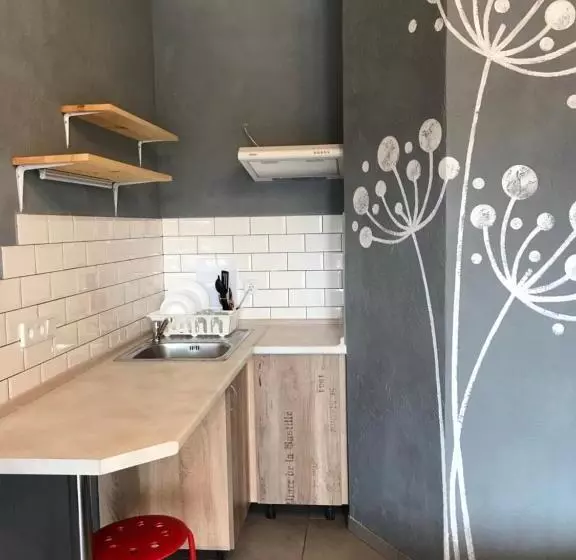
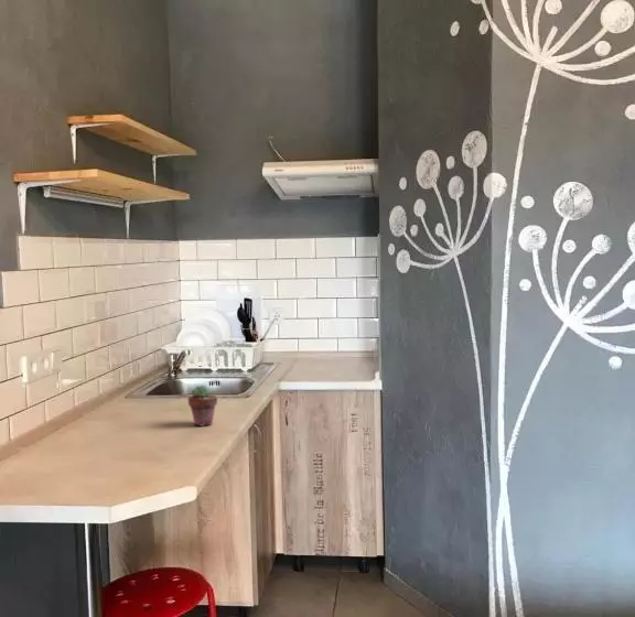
+ potted succulent [187,385,218,427]
